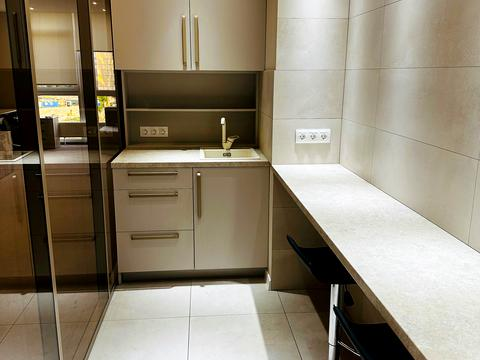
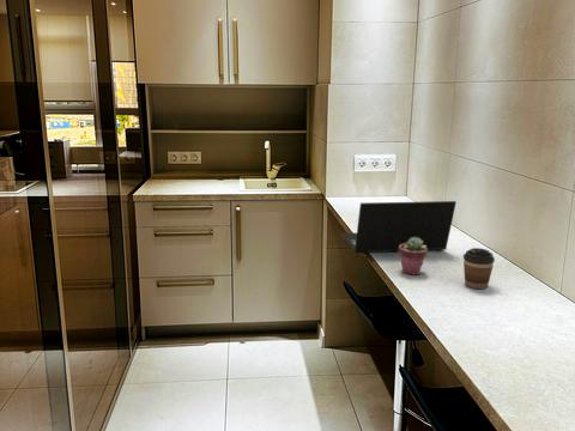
+ laptop [338,200,458,254]
+ coffee cup [462,247,496,290]
+ potted succulent [398,237,429,277]
